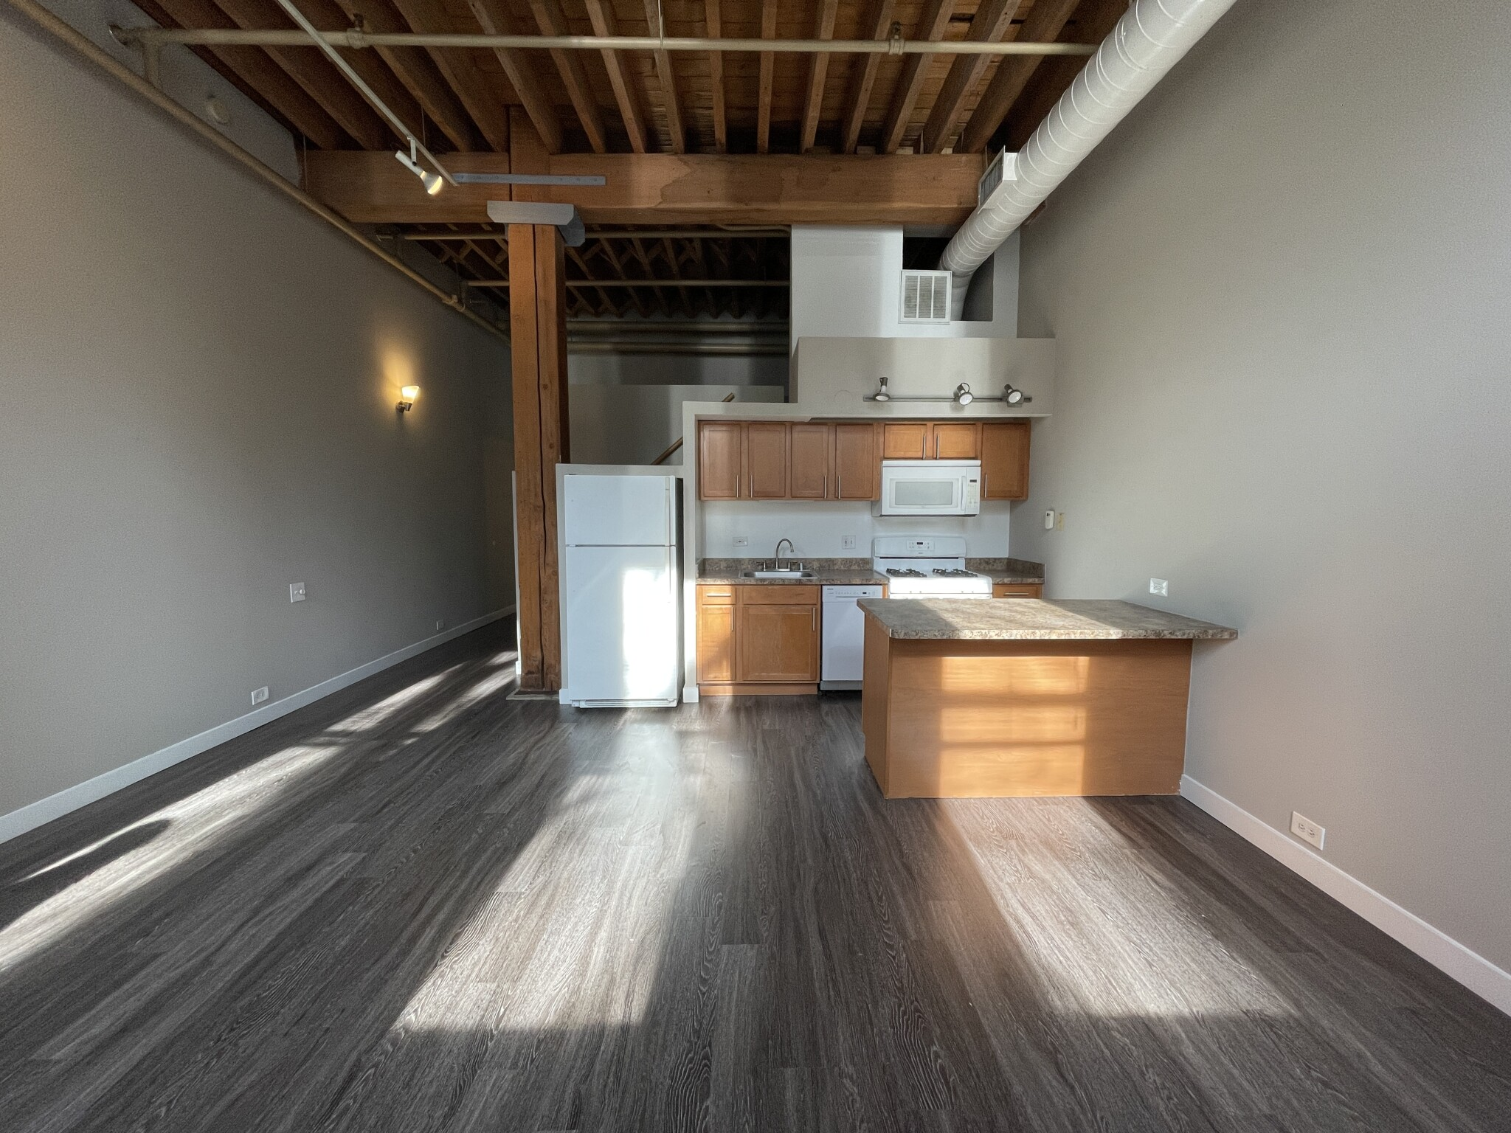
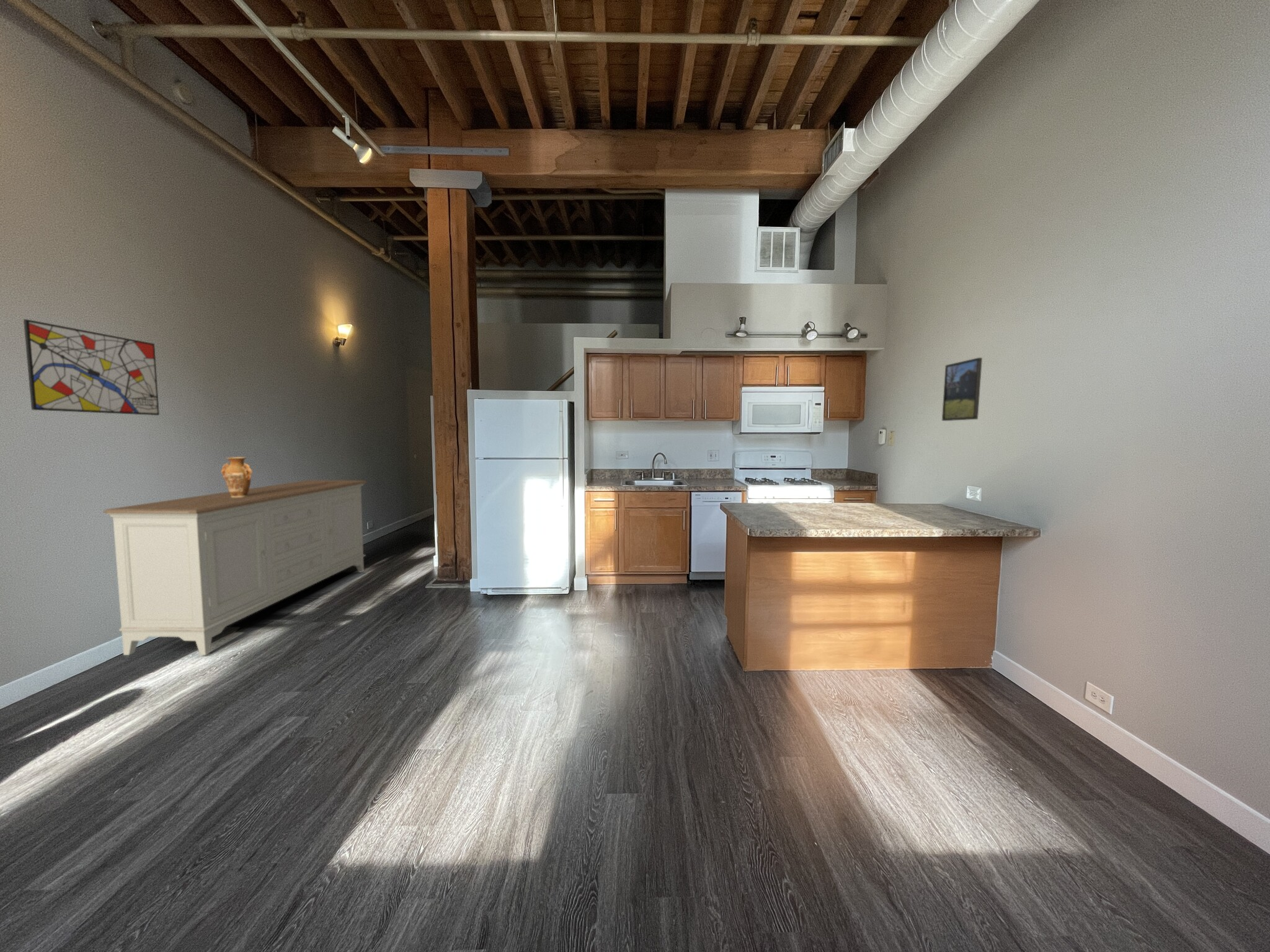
+ sideboard [102,479,368,656]
+ wall art [23,319,160,416]
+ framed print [941,357,983,421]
+ vase [221,456,253,497]
